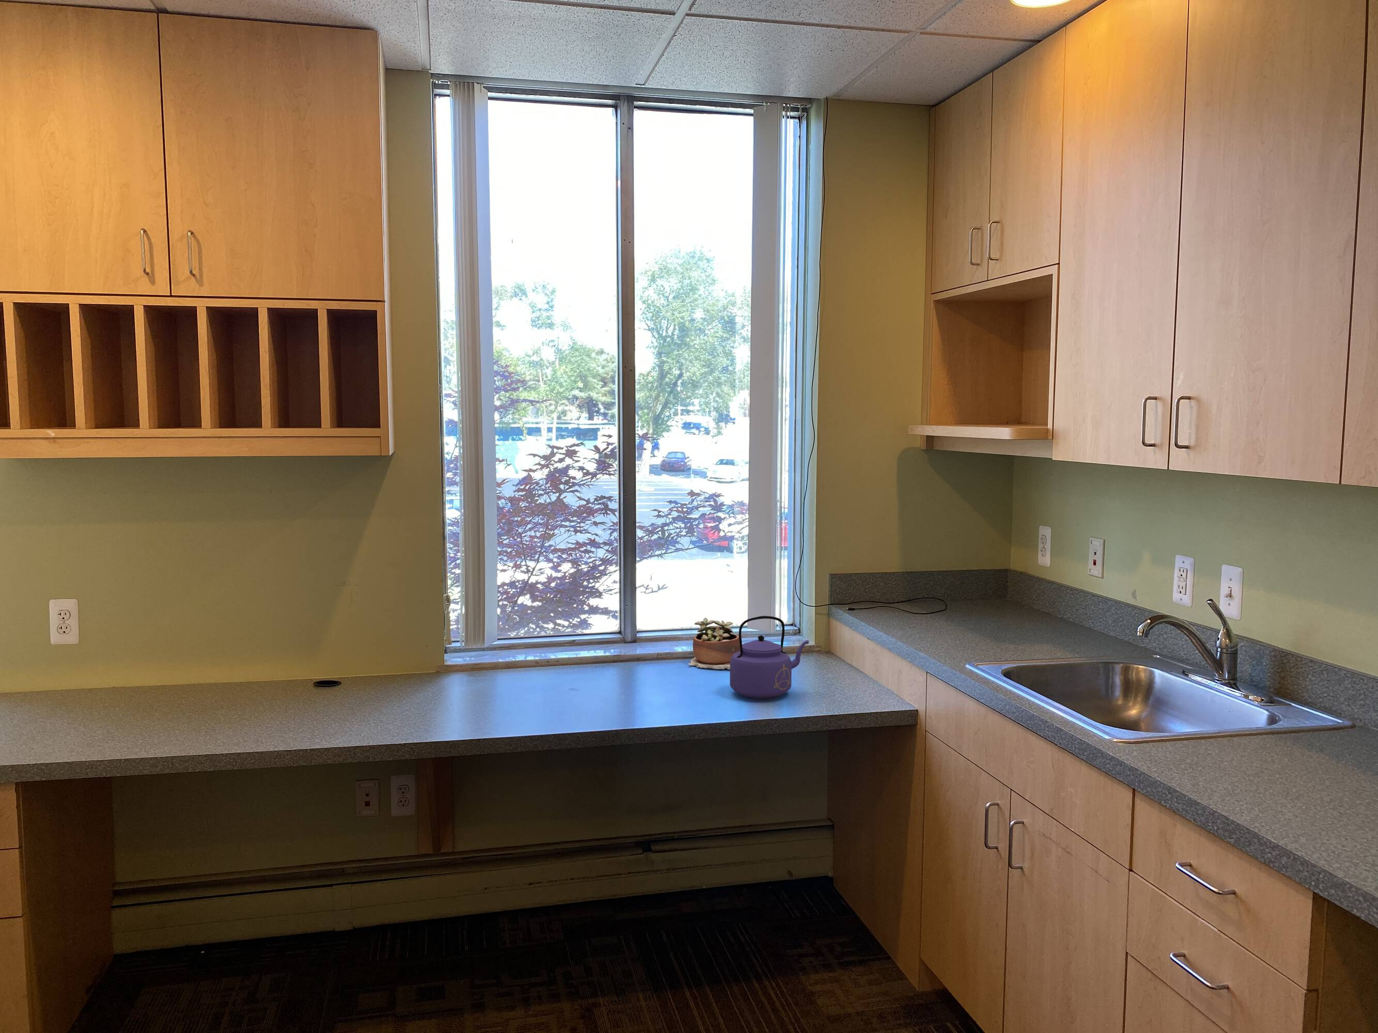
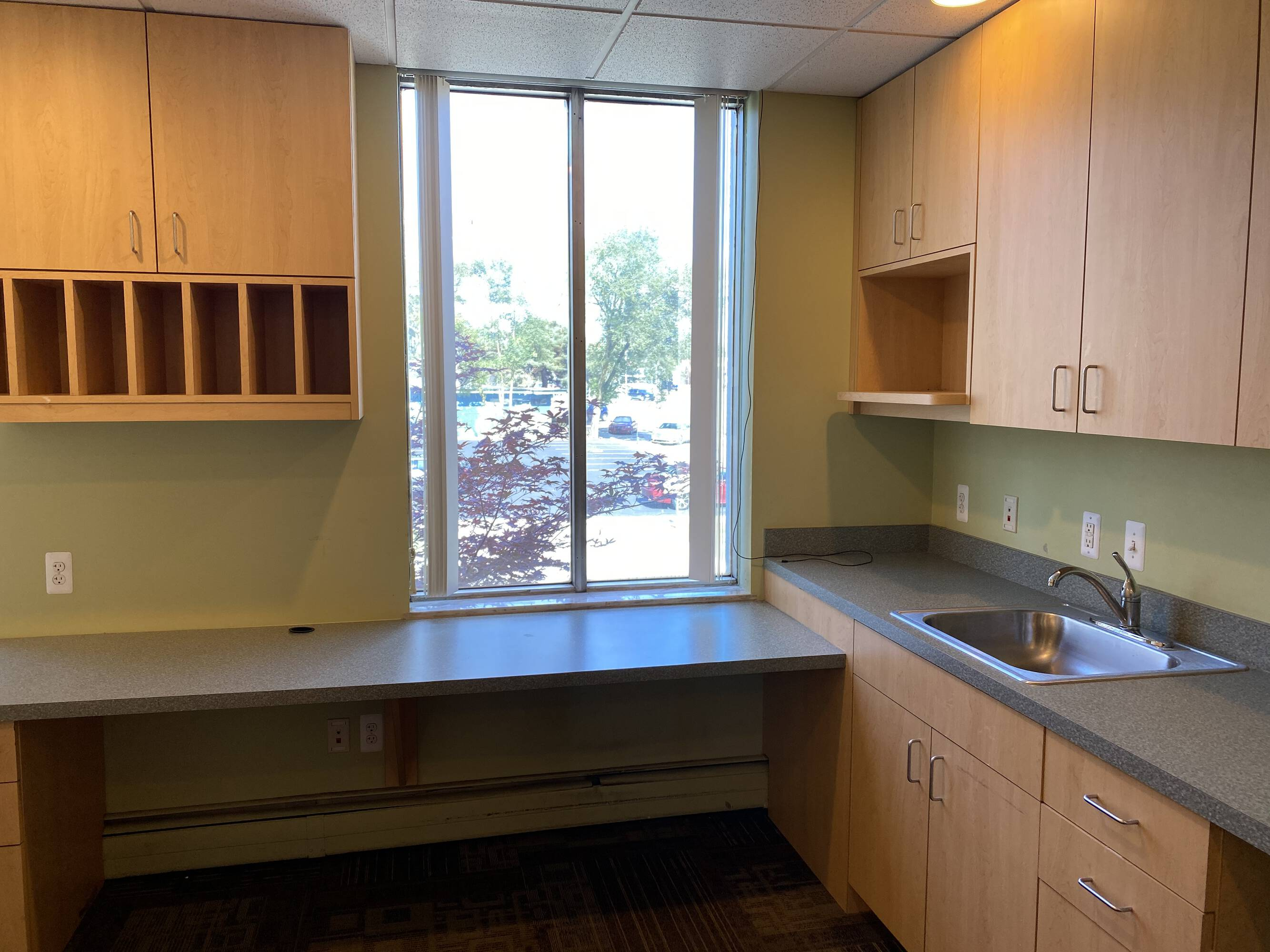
- succulent plant [688,617,740,669]
- kettle [729,615,809,700]
